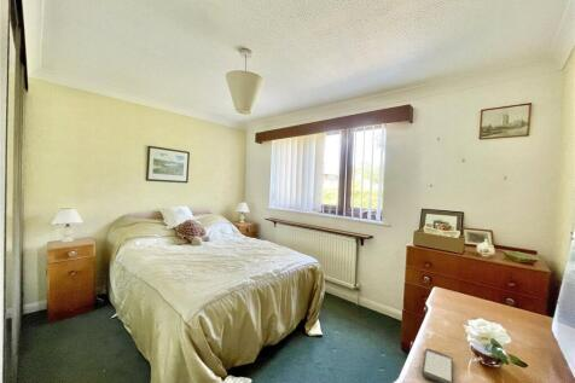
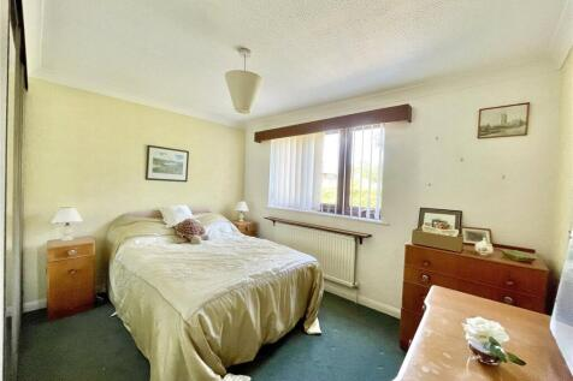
- smartphone [422,348,454,383]
